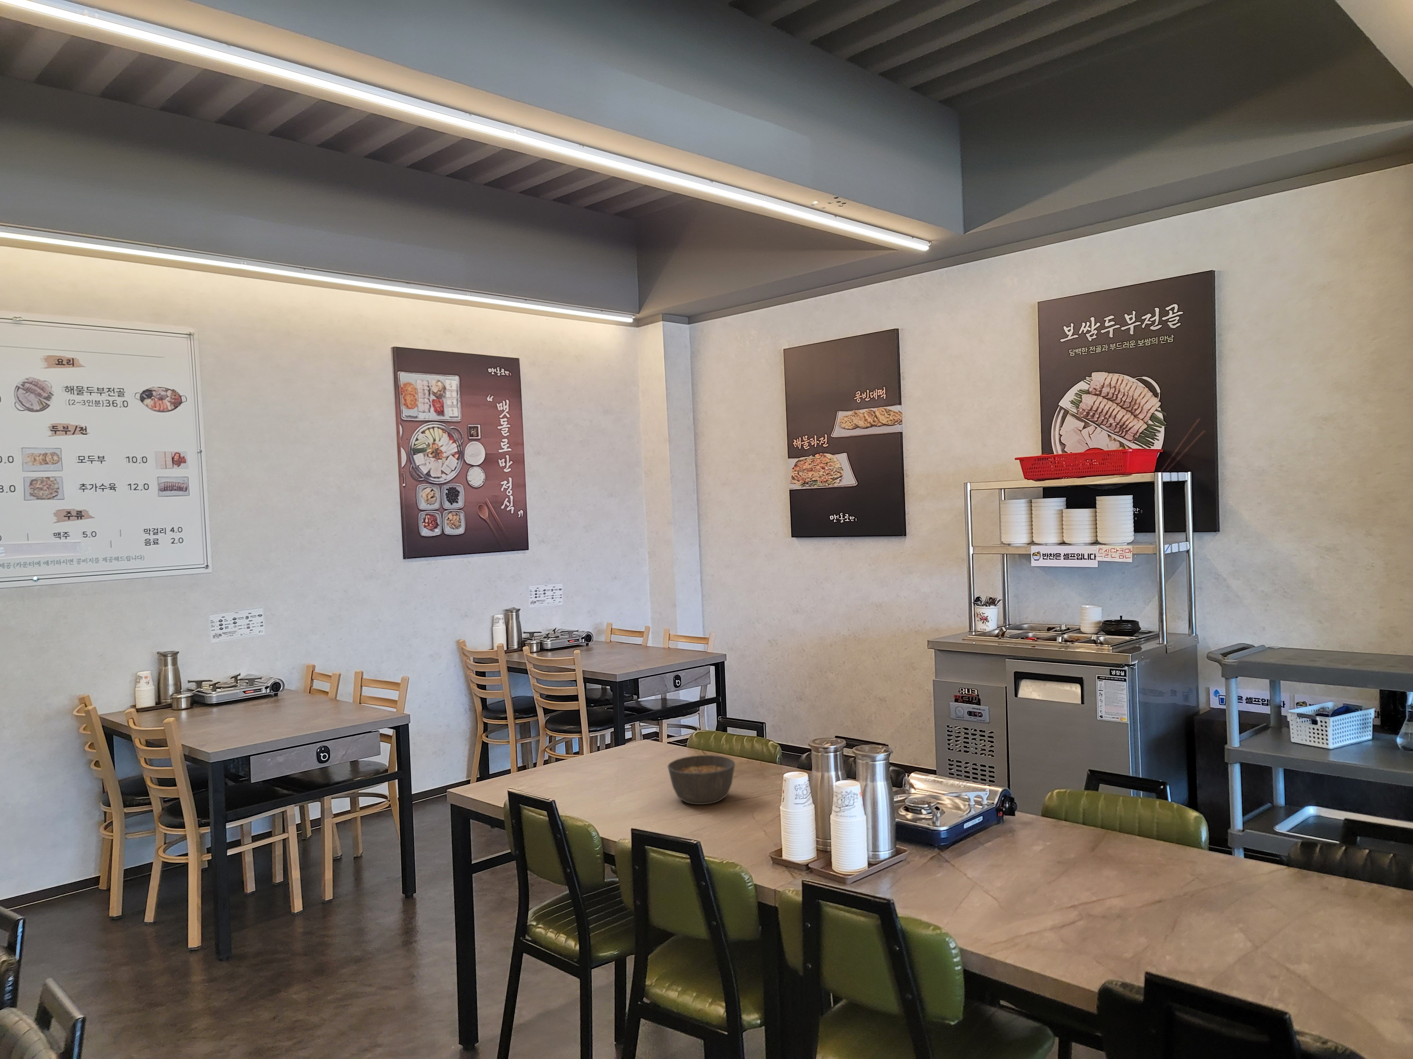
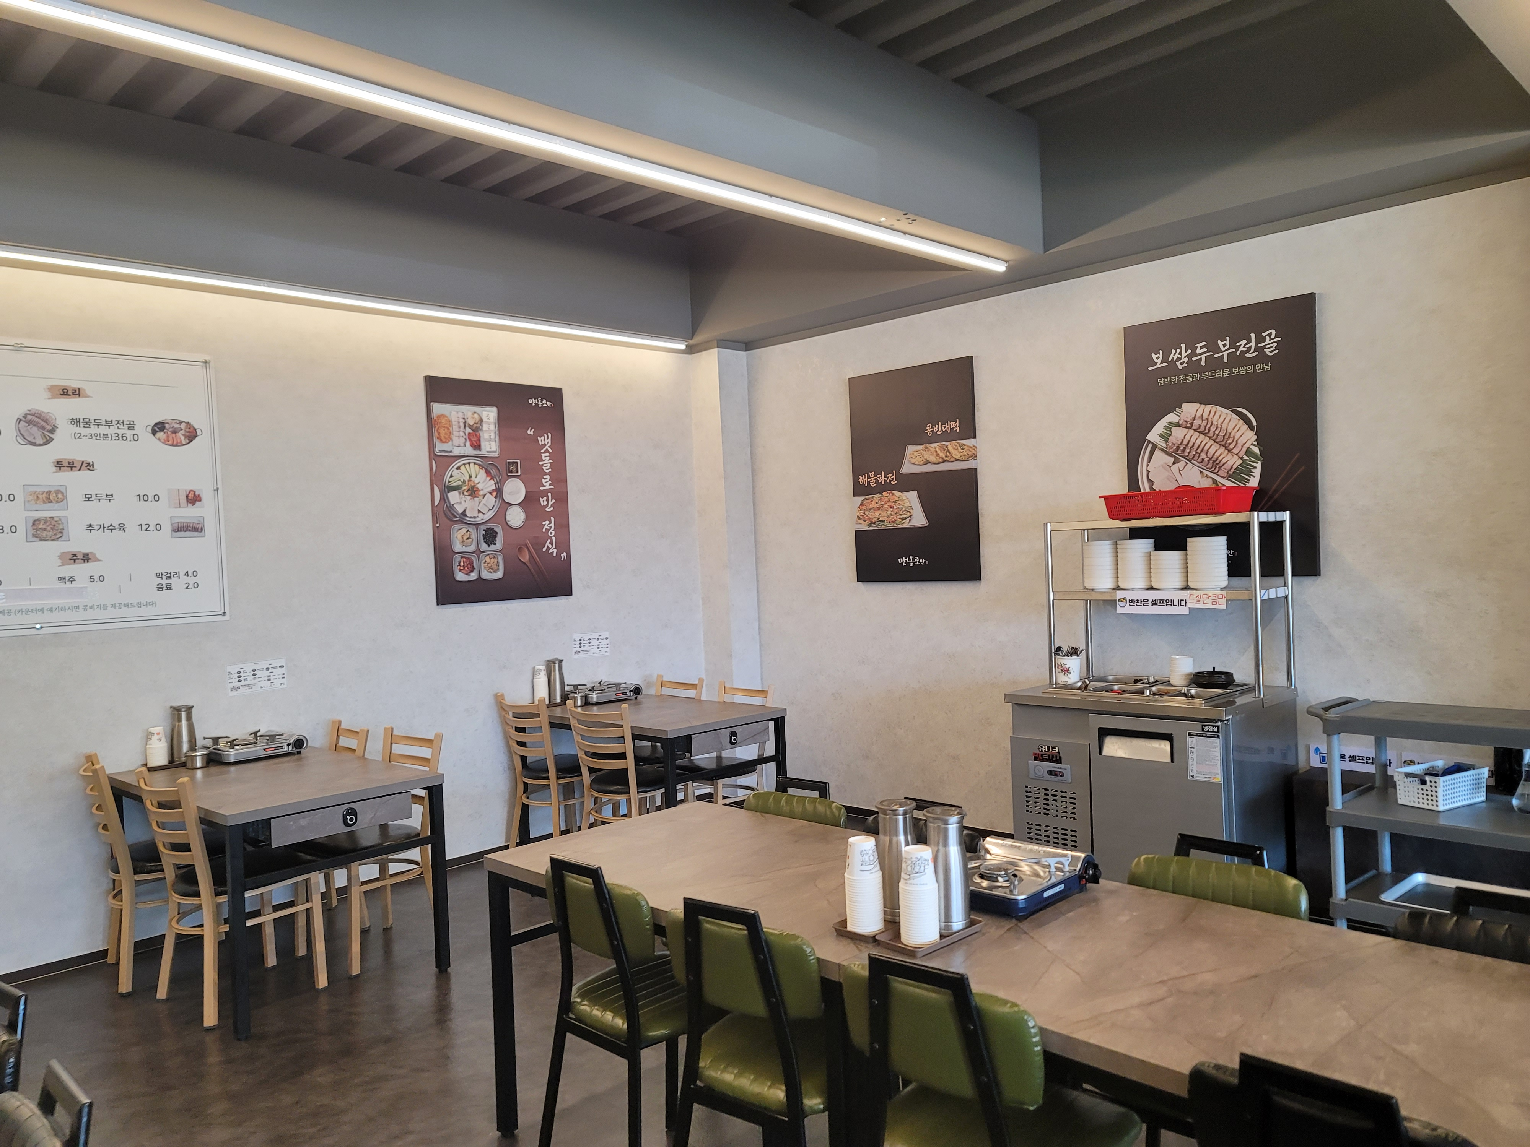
- soup bowl [668,755,735,805]
